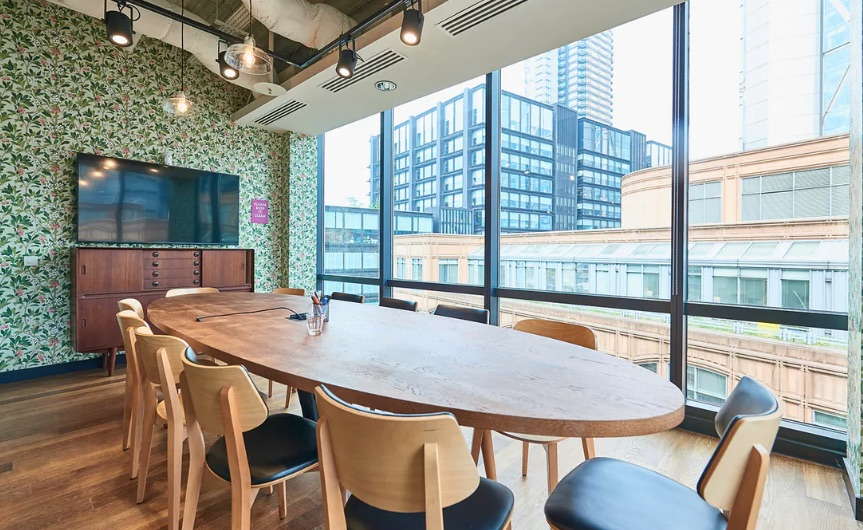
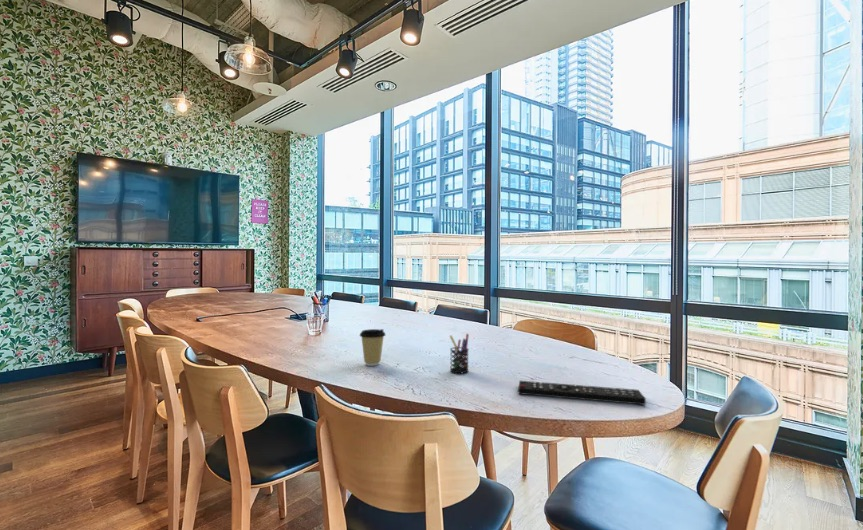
+ pen holder [449,333,470,374]
+ remote control [517,380,647,406]
+ coffee cup [359,328,386,367]
